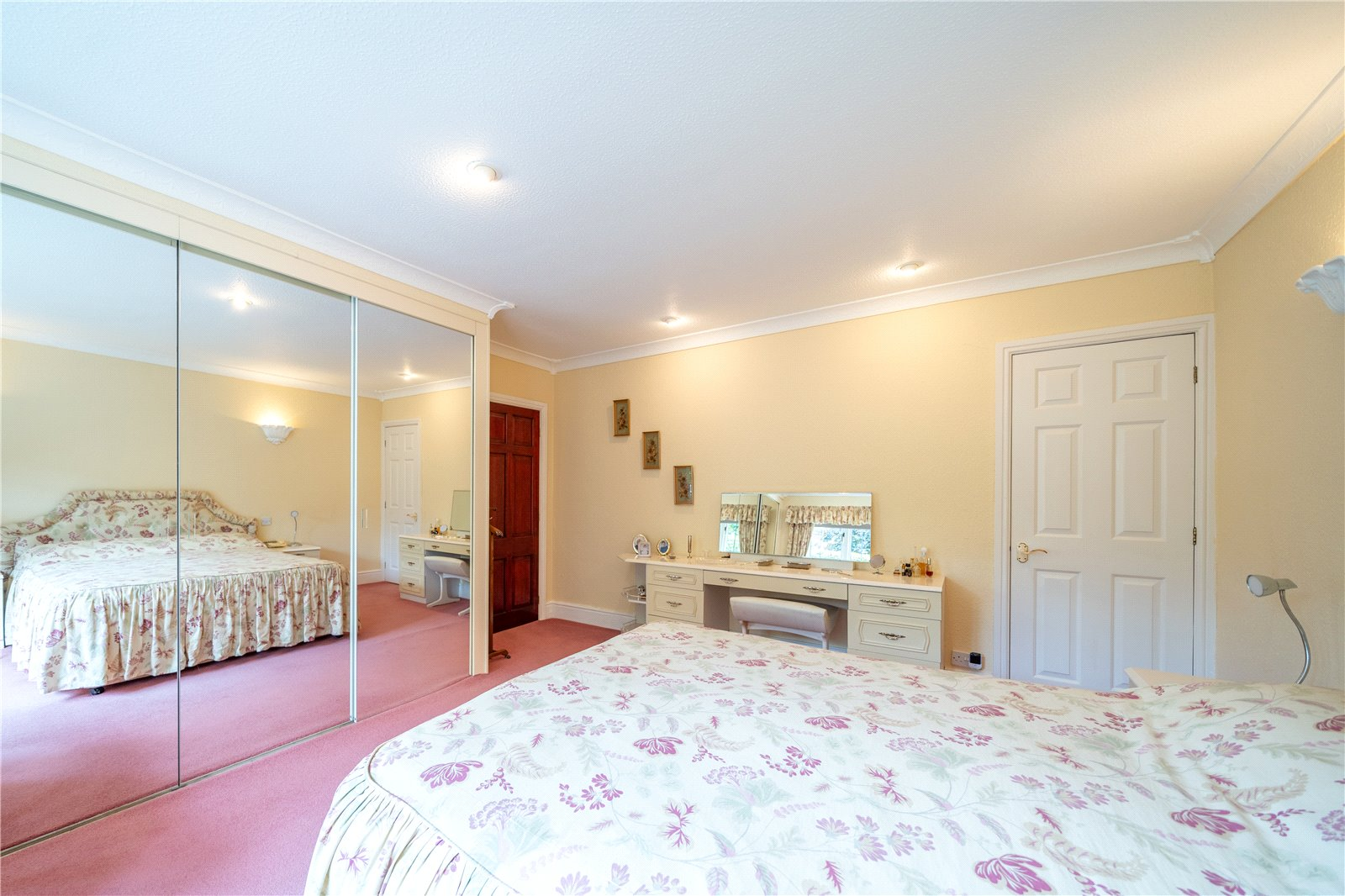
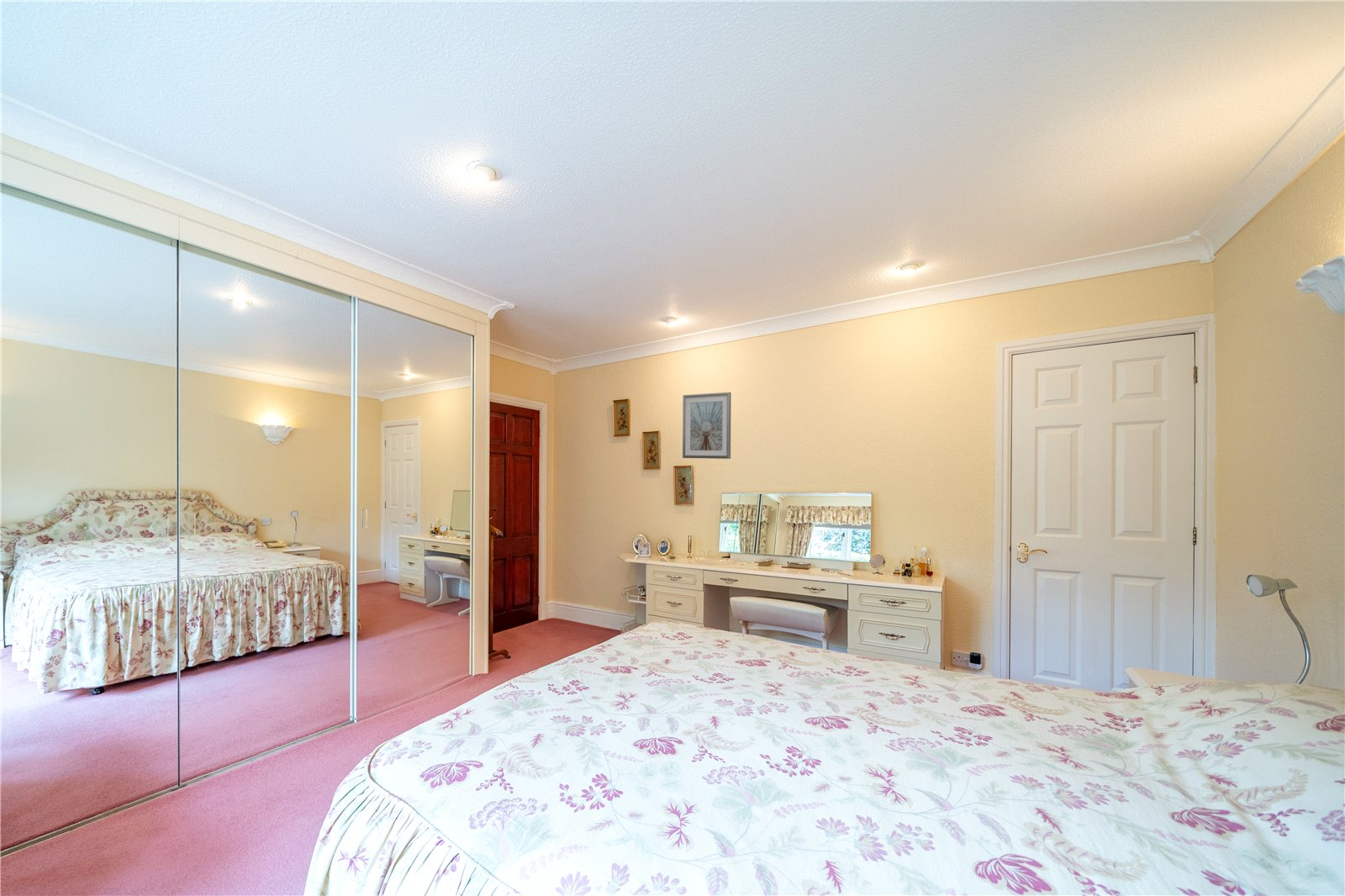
+ picture frame [682,392,732,460]
